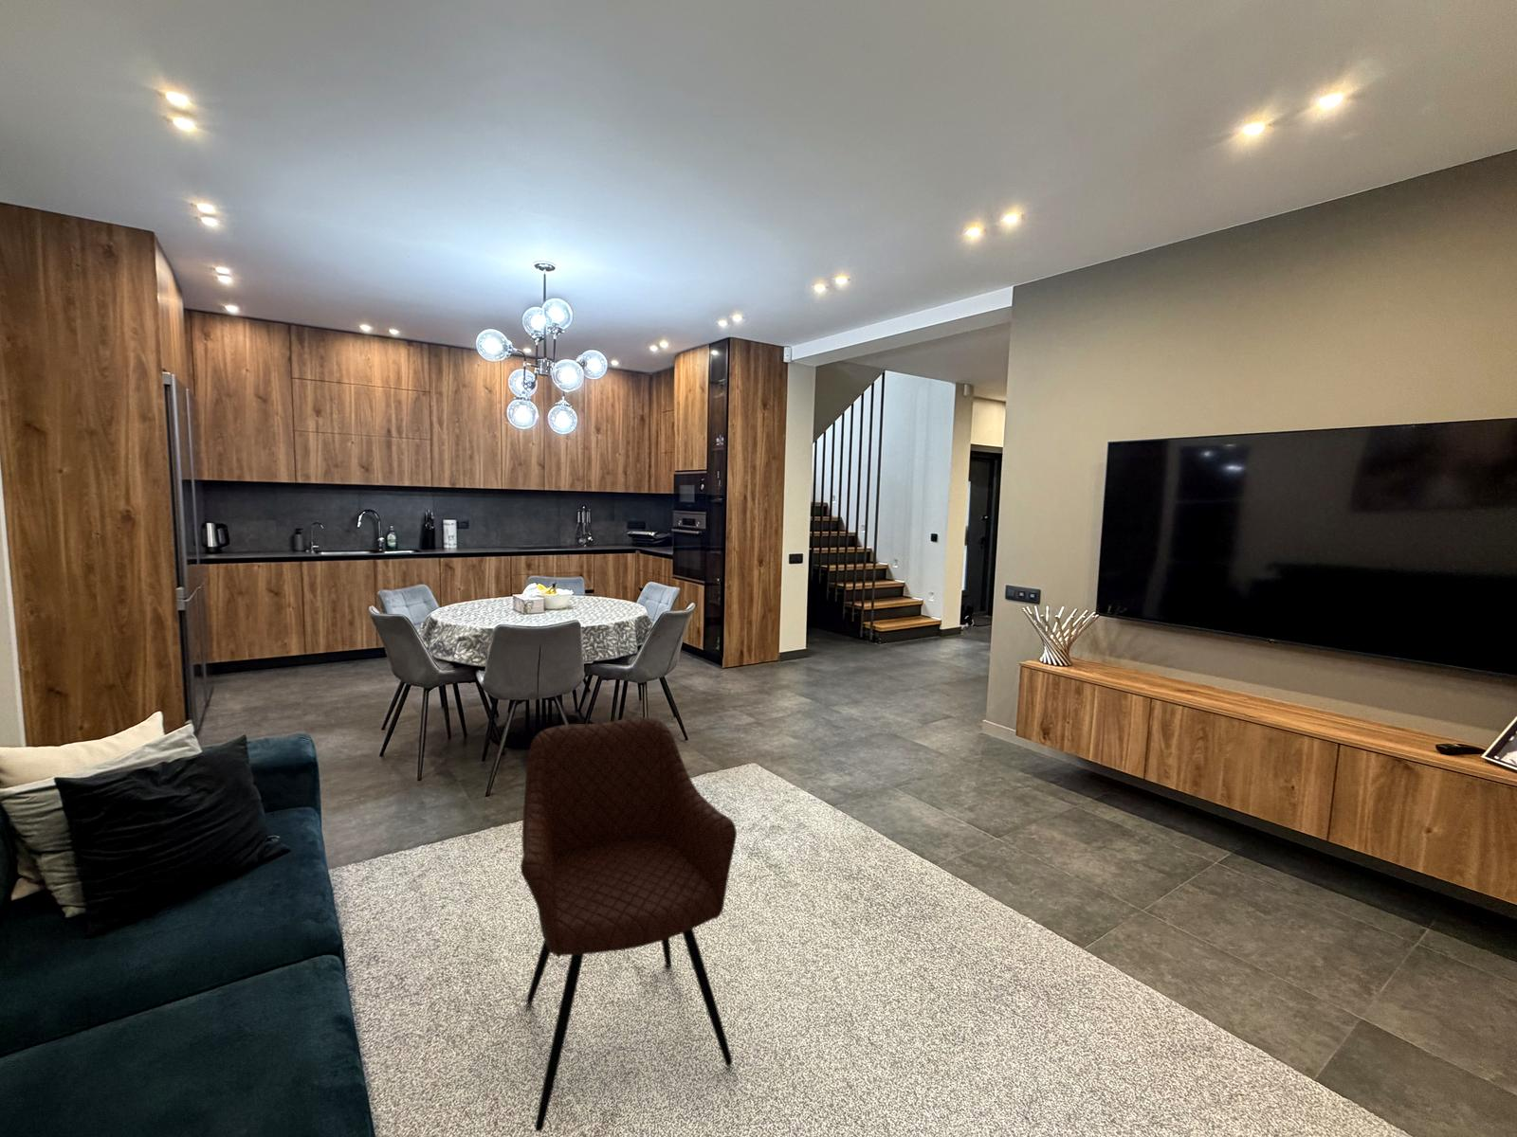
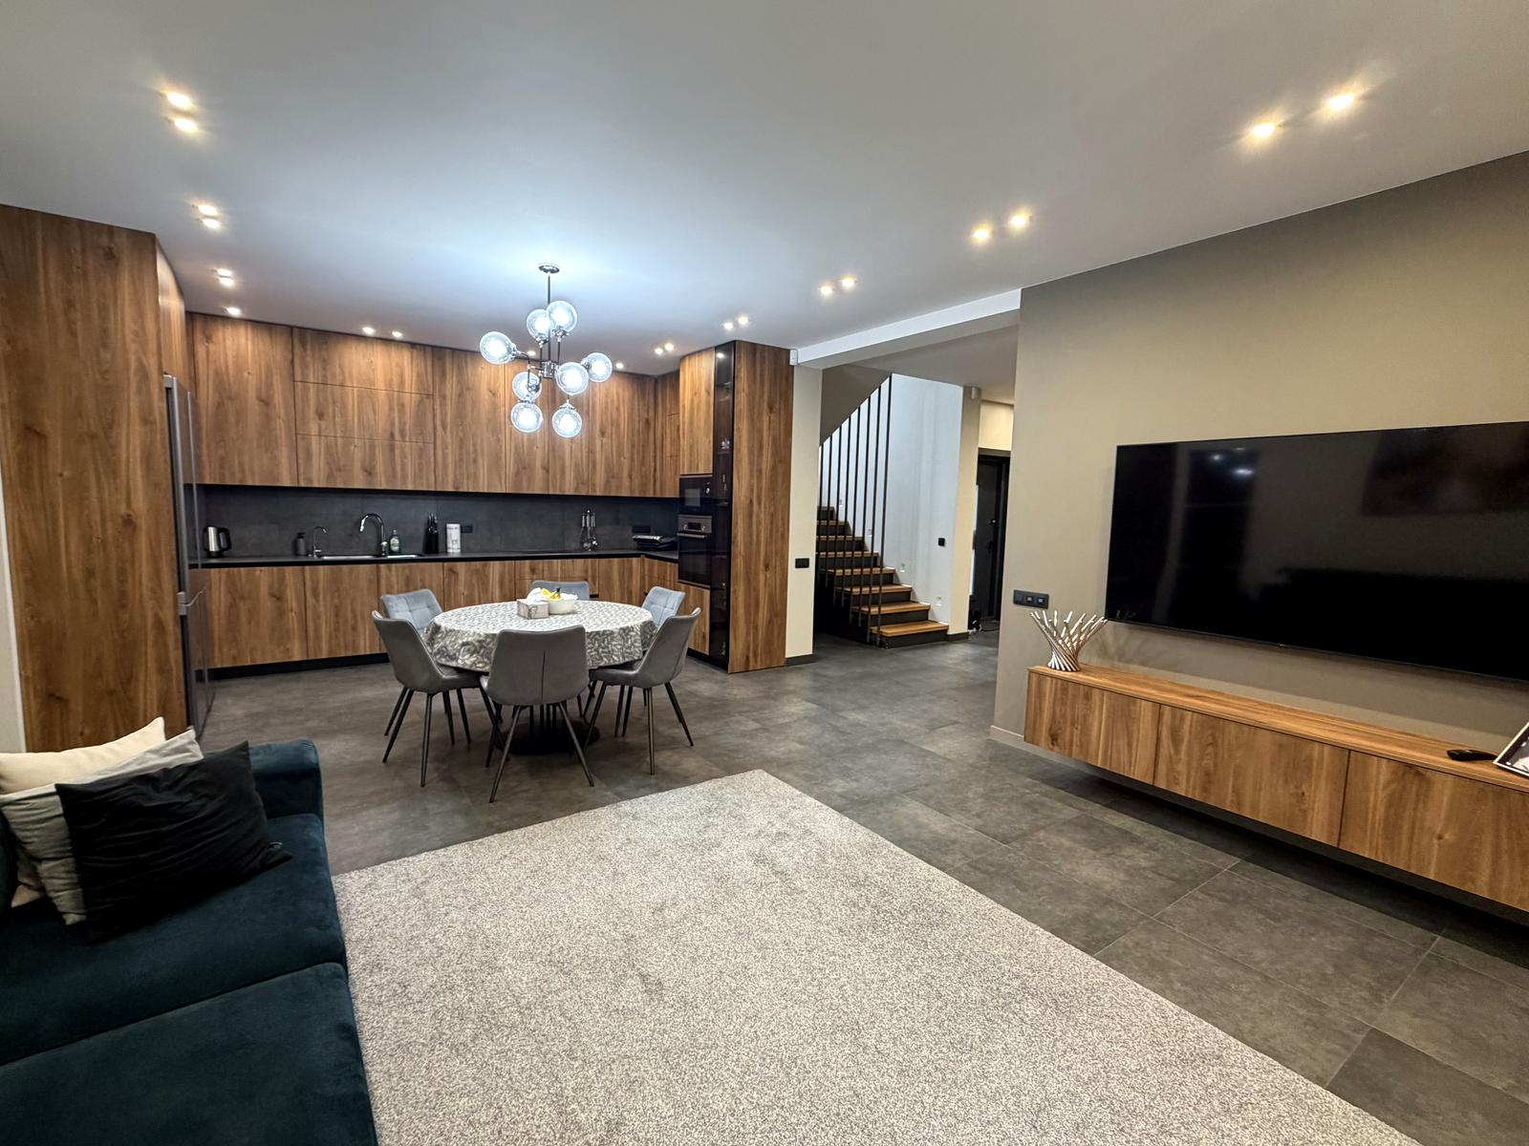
- armchair [520,717,738,1132]
